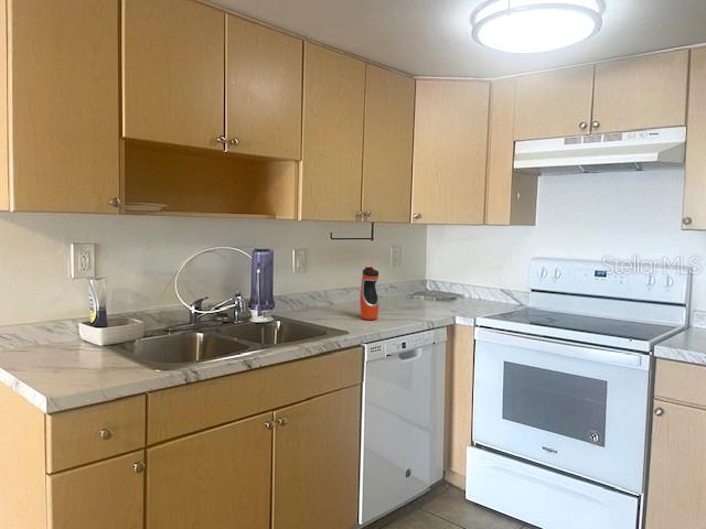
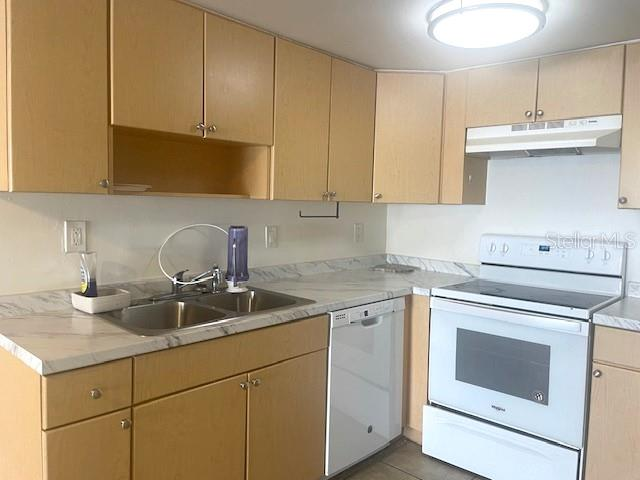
- water bottle [359,263,379,321]
